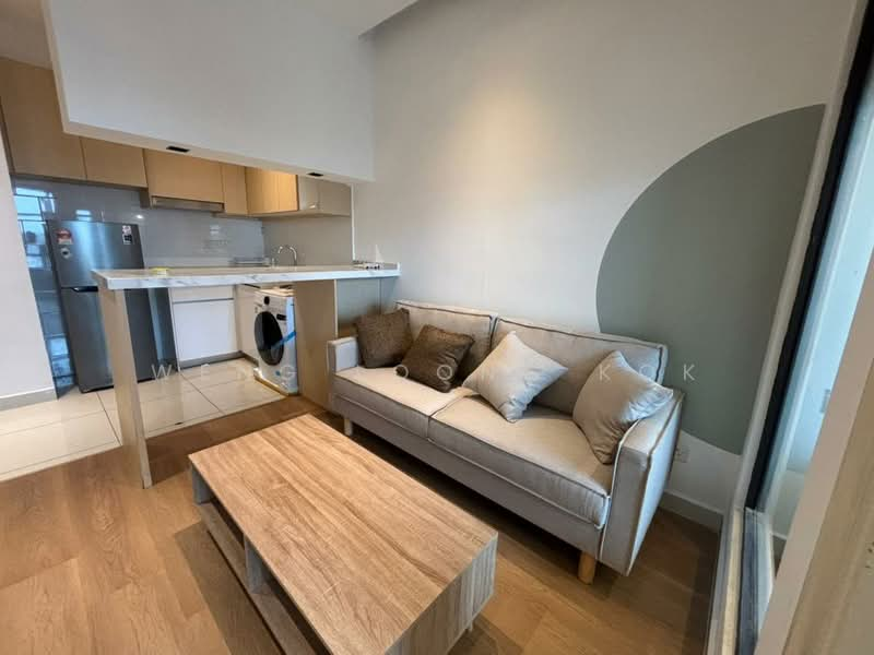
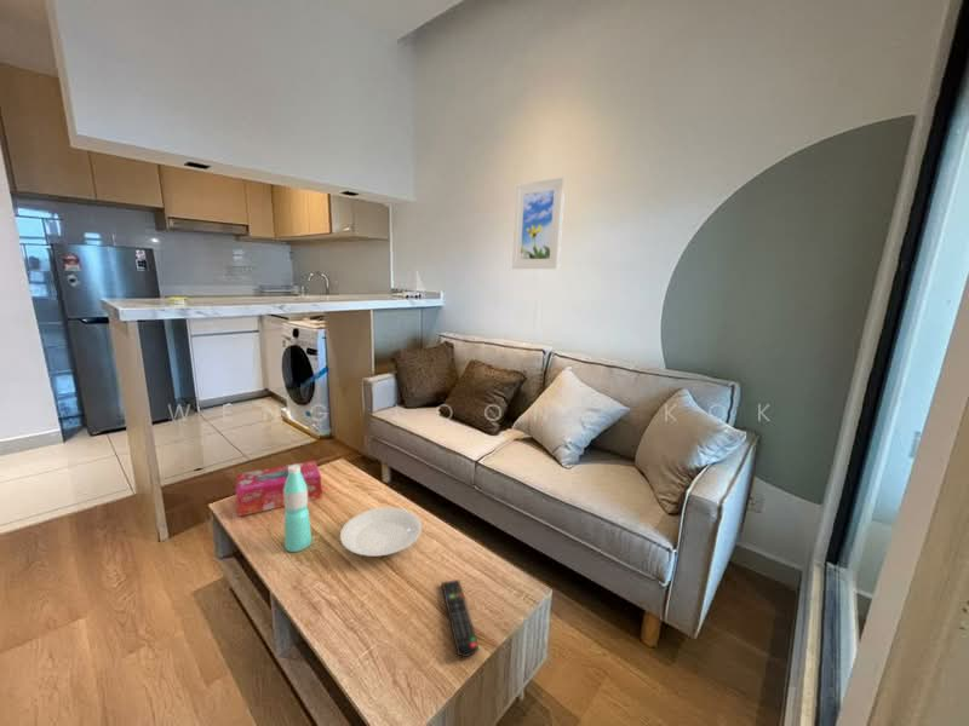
+ water bottle [283,463,313,553]
+ plate [339,506,423,558]
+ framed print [511,177,567,270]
+ tissue box [235,460,323,518]
+ remote control [441,578,480,658]
